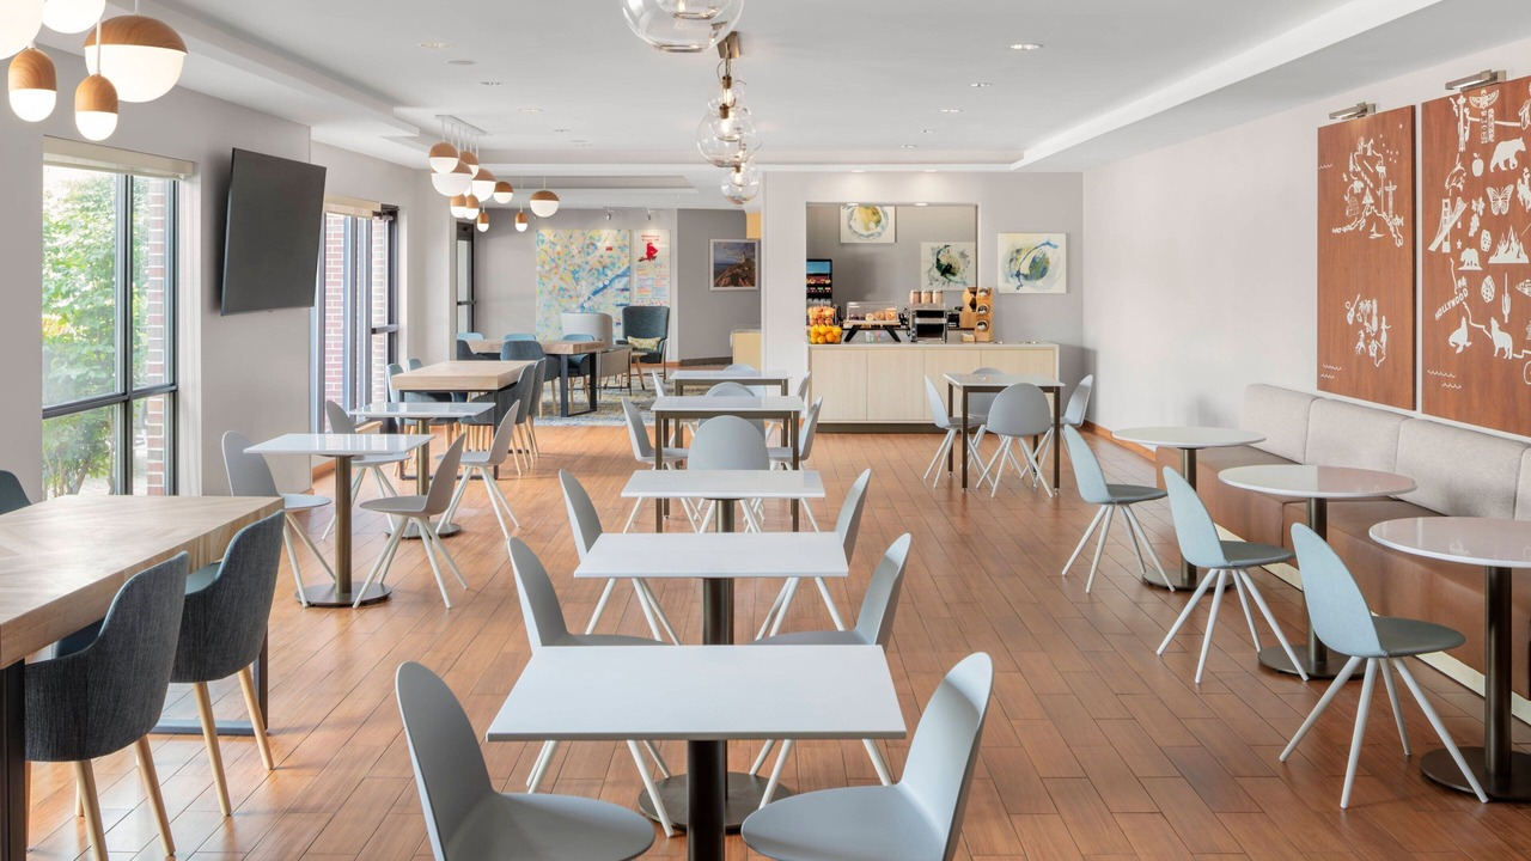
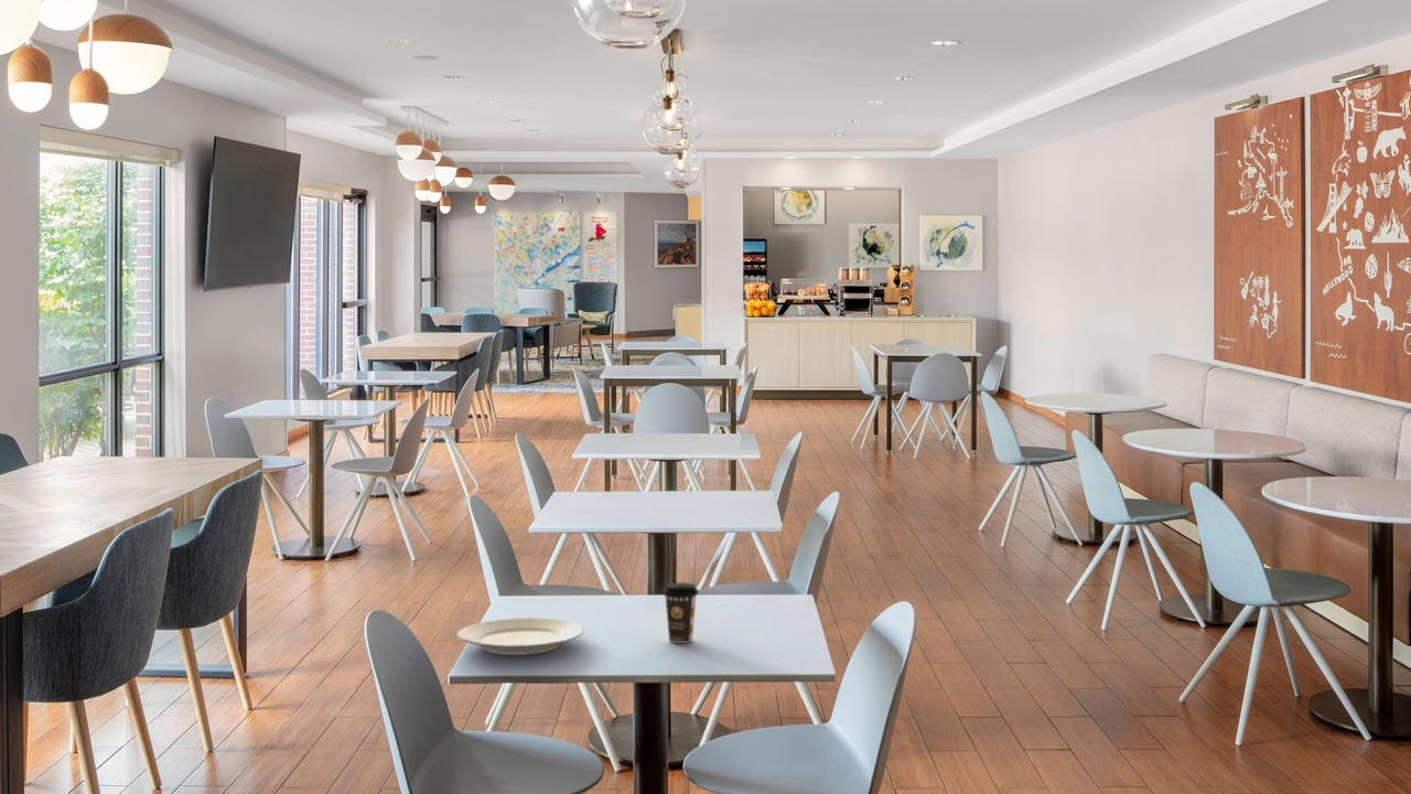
+ coffee cup [661,581,700,644]
+ plate [456,616,584,656]
